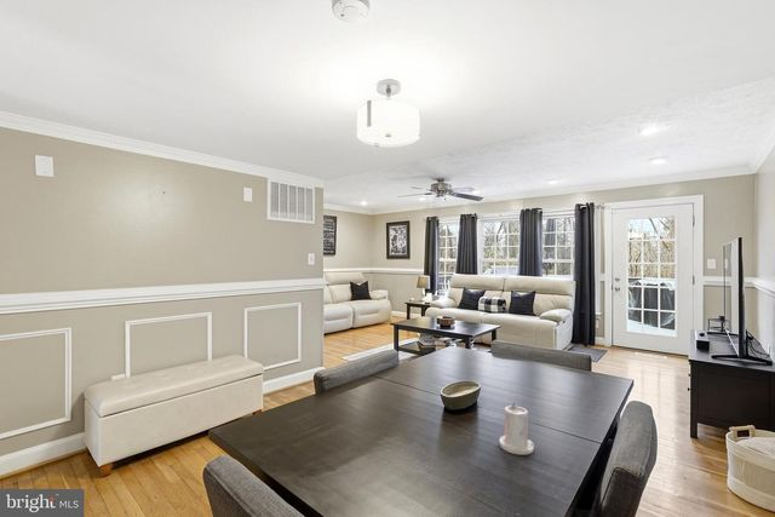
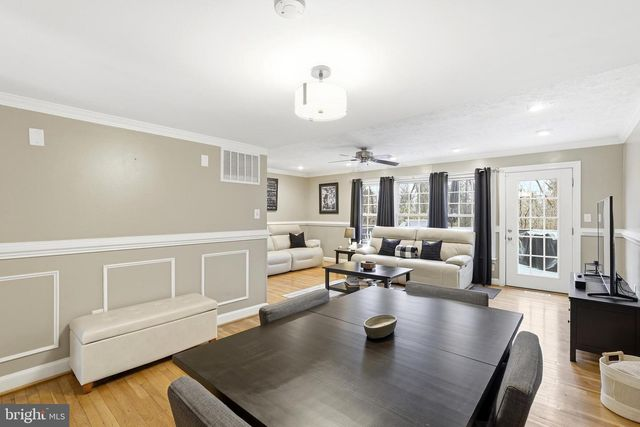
- candle [498,402,535,456]
